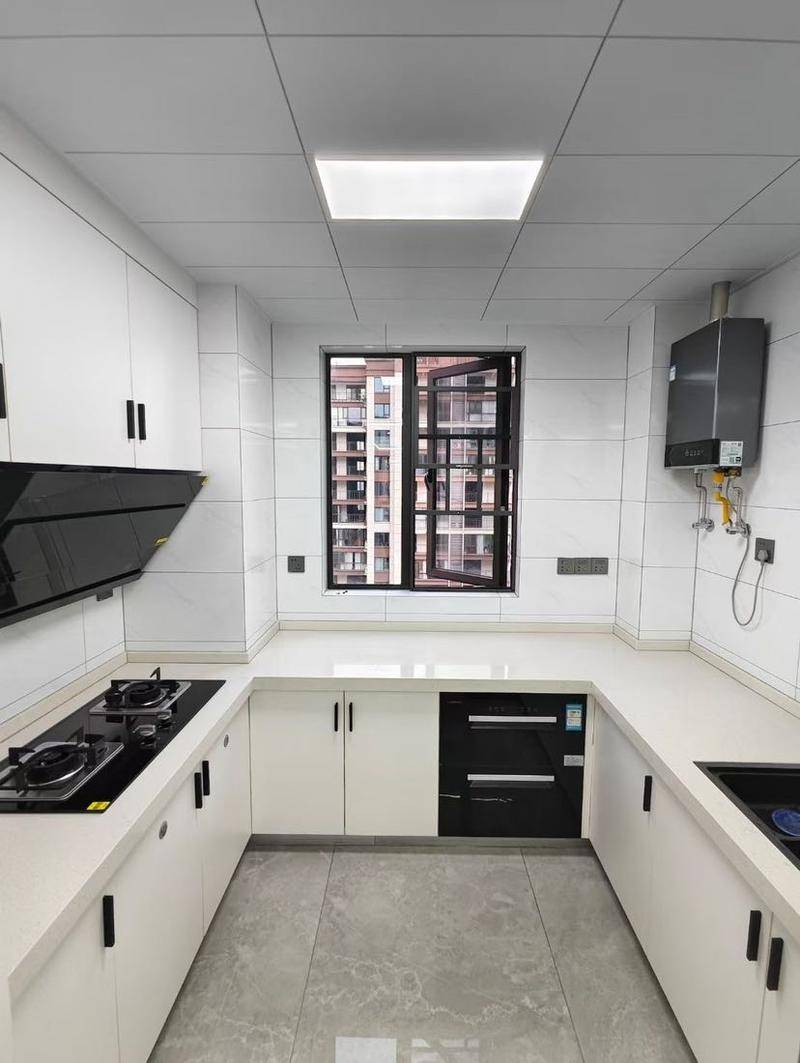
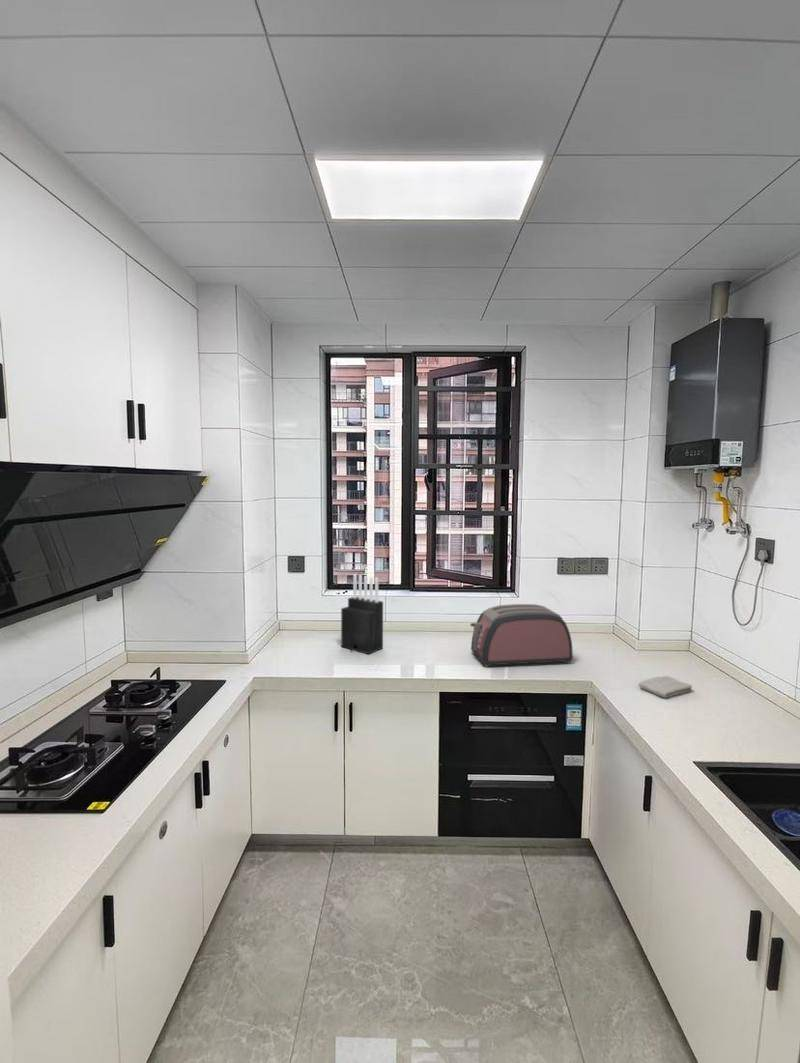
+ knife block [340,573,384,655]
+ toaster [470,603,574,668]
+ washcloth [637,675,693,699]
